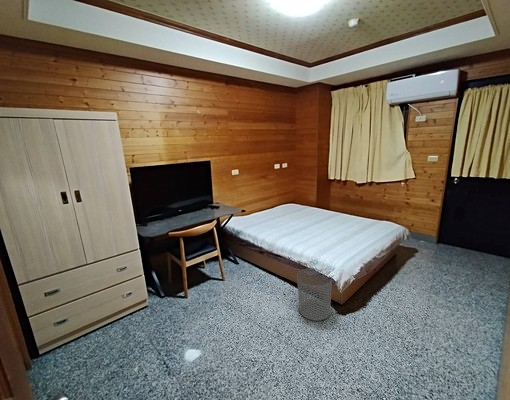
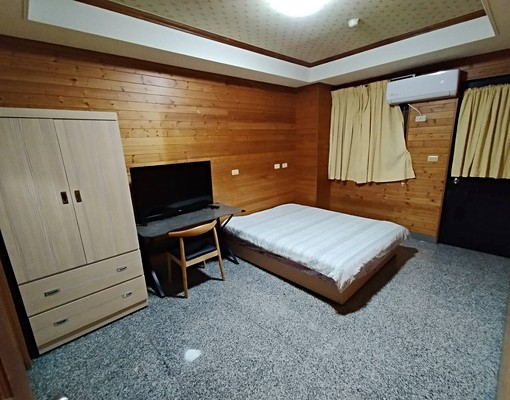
- waste bin [296,267,333,322]
